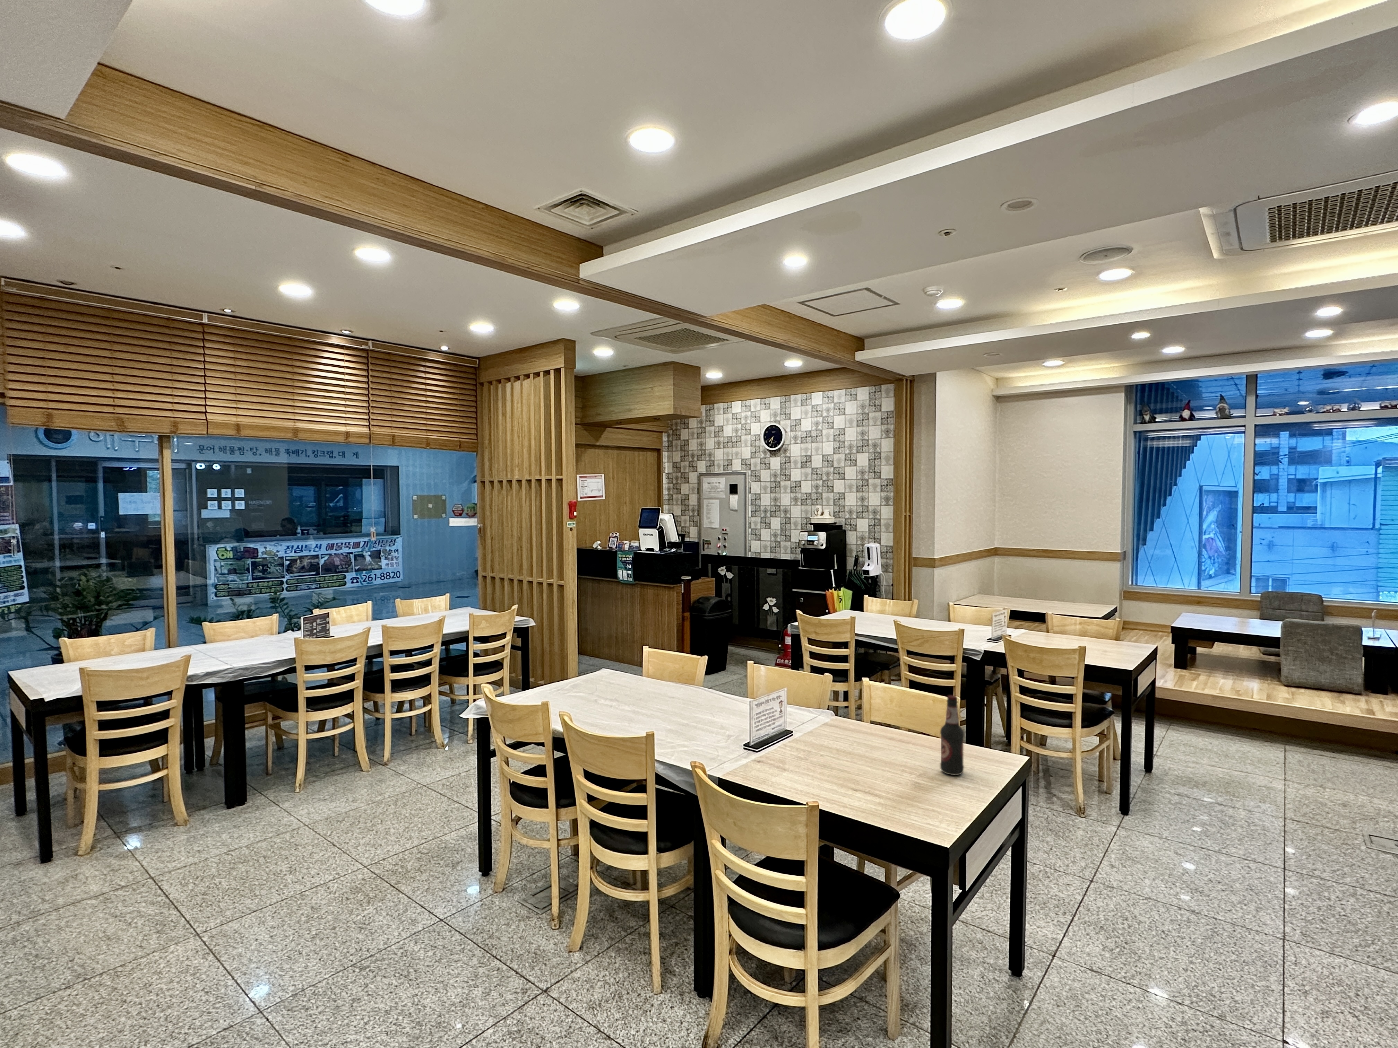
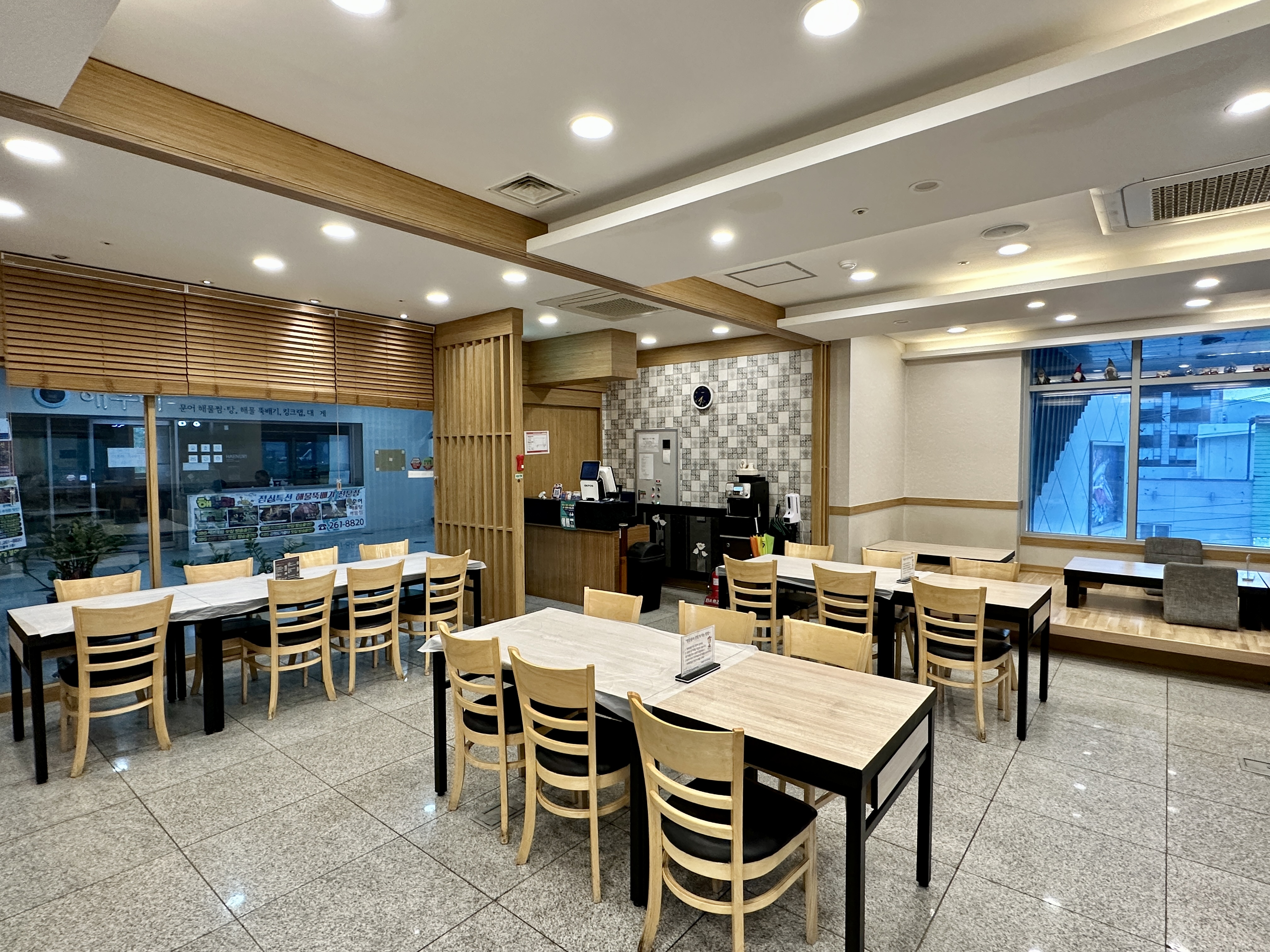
- bottle [940,695,964,776]
